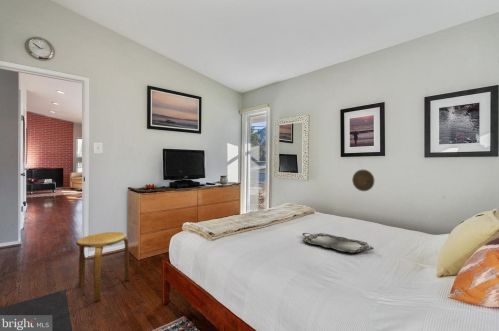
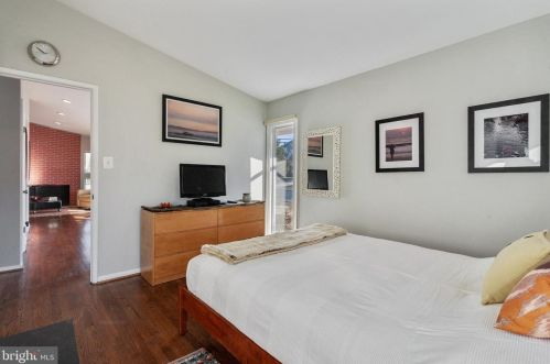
- decorative plate [351,169,375,192]
- serving tray [301,232,375,254]
- stool [75,231,130,302]
